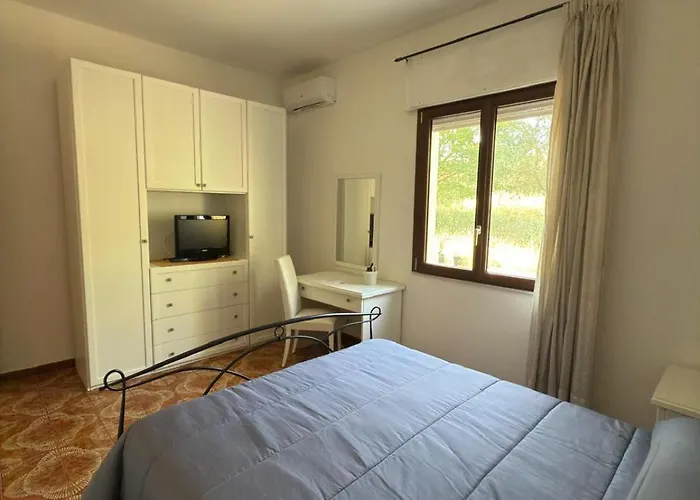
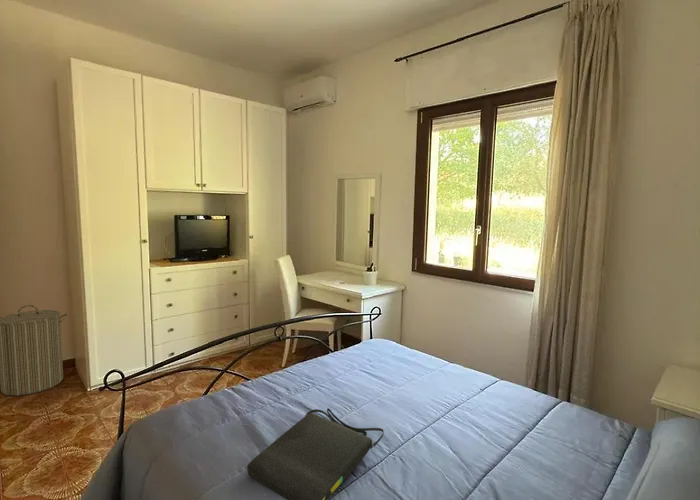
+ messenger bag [246,407,385,500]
+ laundry hamper [0,304,68,397]
